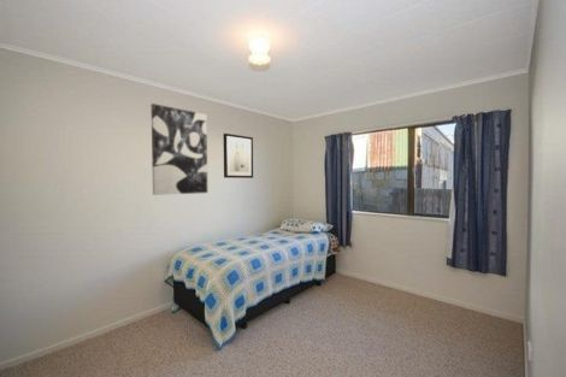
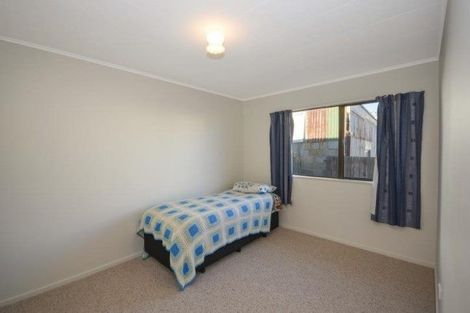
- wall art [223,132,254,179]
- wall art [151,102,208,196]
